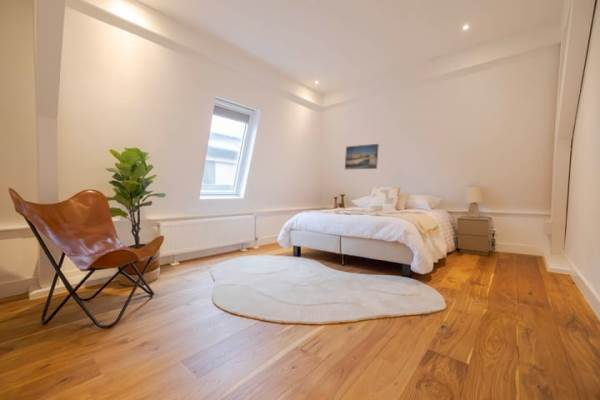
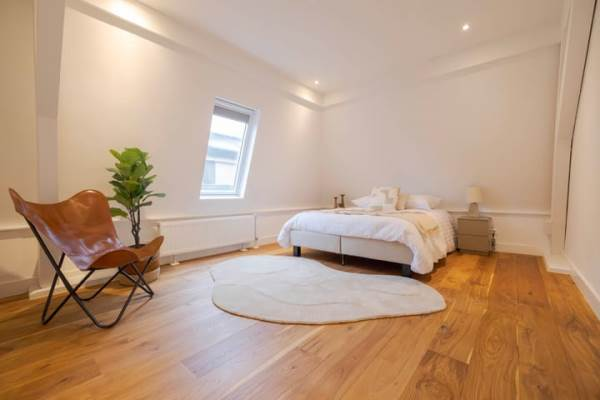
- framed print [344,143,380,170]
